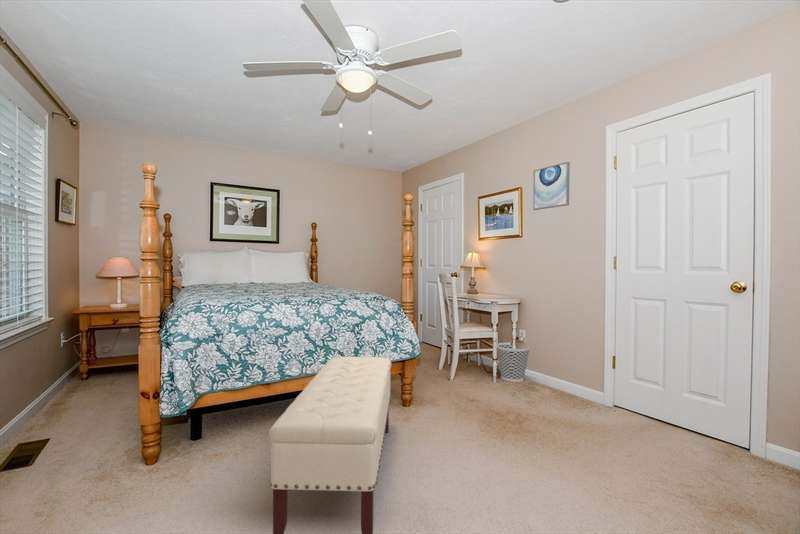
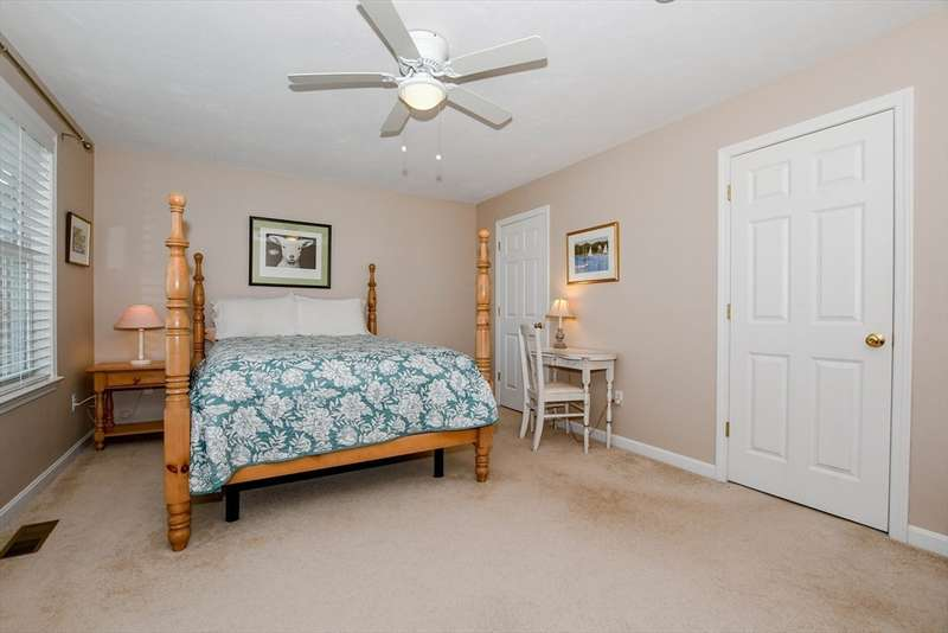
- wastebasket [496,341,531,383]
- wall art [532,161,571,211]
- bench [268,355,392,534]
